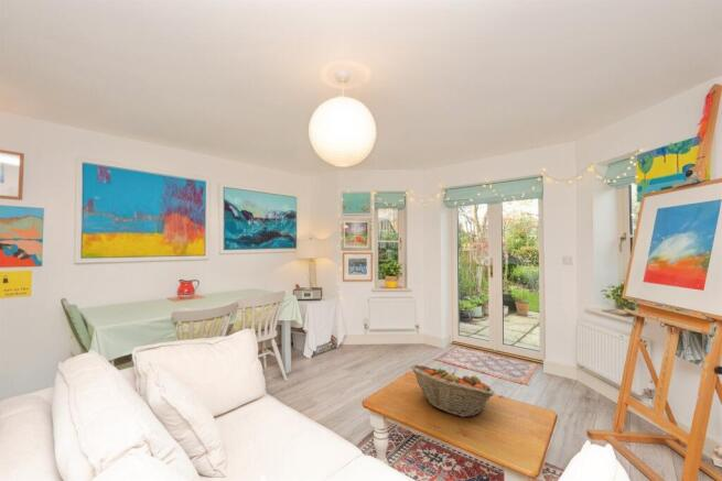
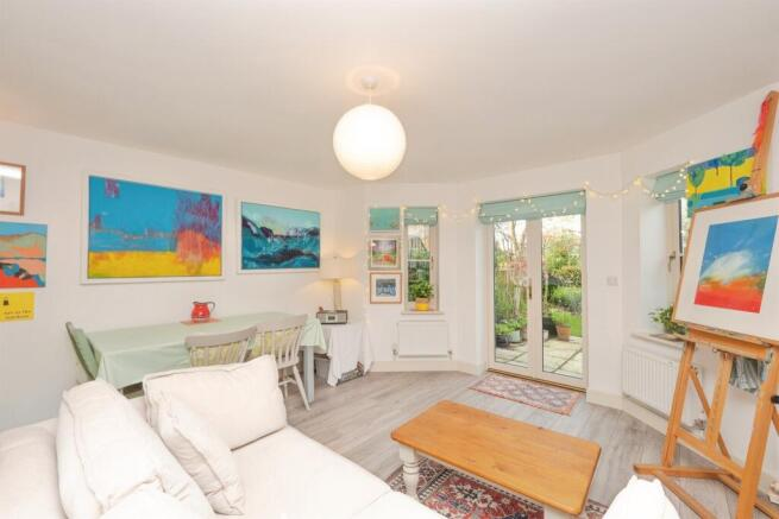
- fruit basket [409,363,496,418]
